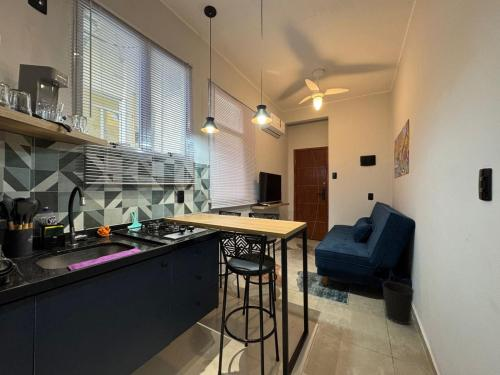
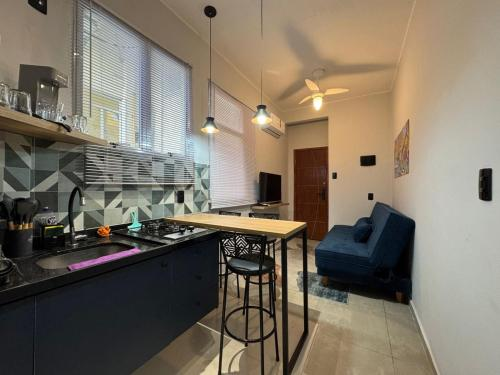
- wastebasket [381,281,415,325]
